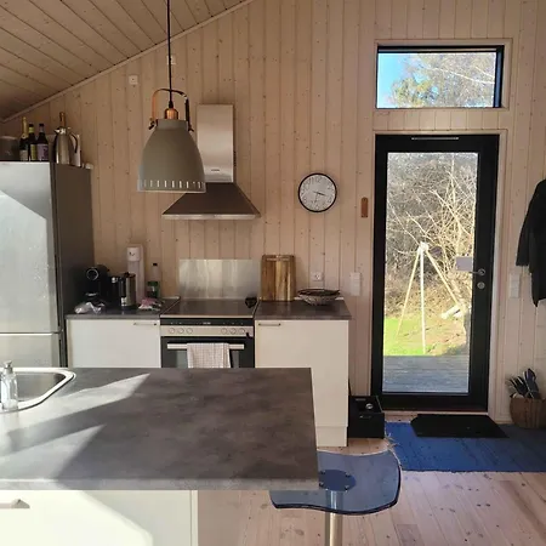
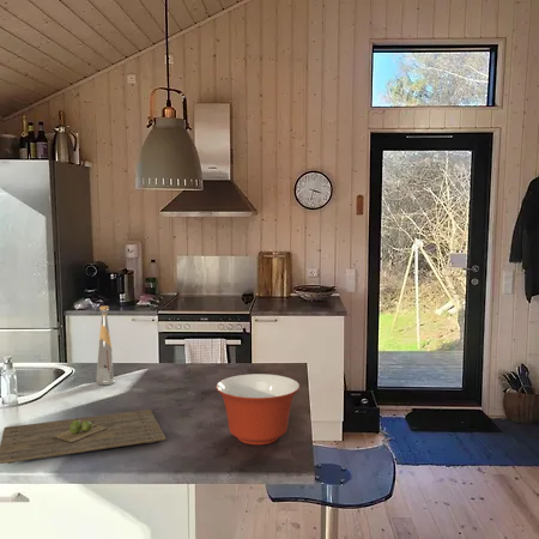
+ cutting board [0,408,168,465]
+ mixing bowl [216,373,301,446]
+ bottle [95,304,116,386]
